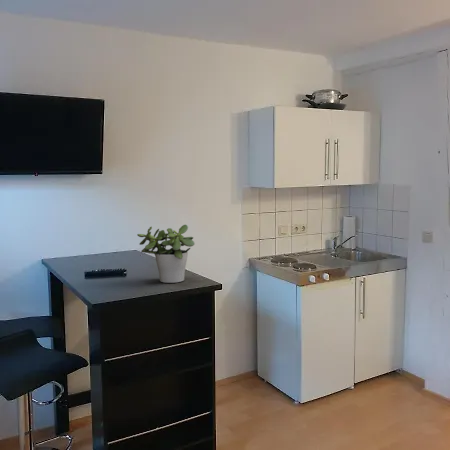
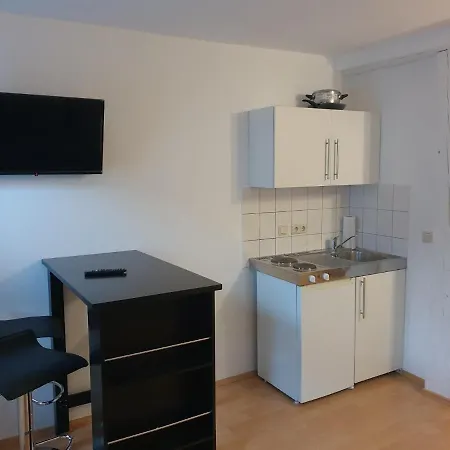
- potted plant [136,224,196,284]
